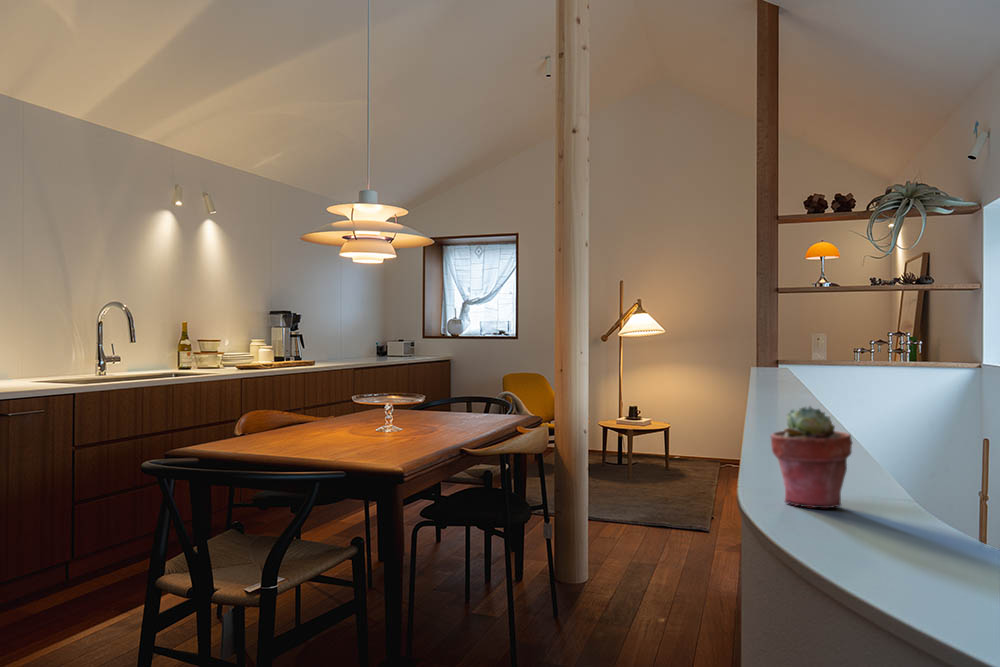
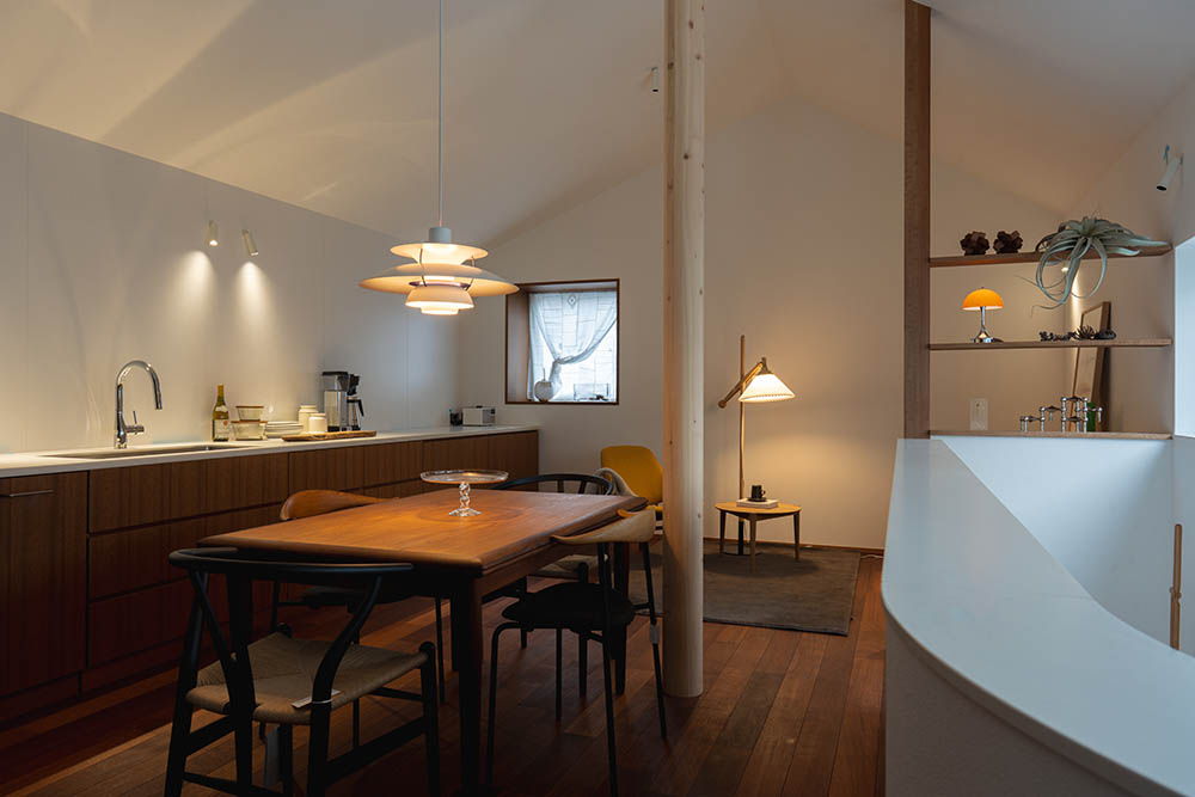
- potted succulent [770,404,854,509]
